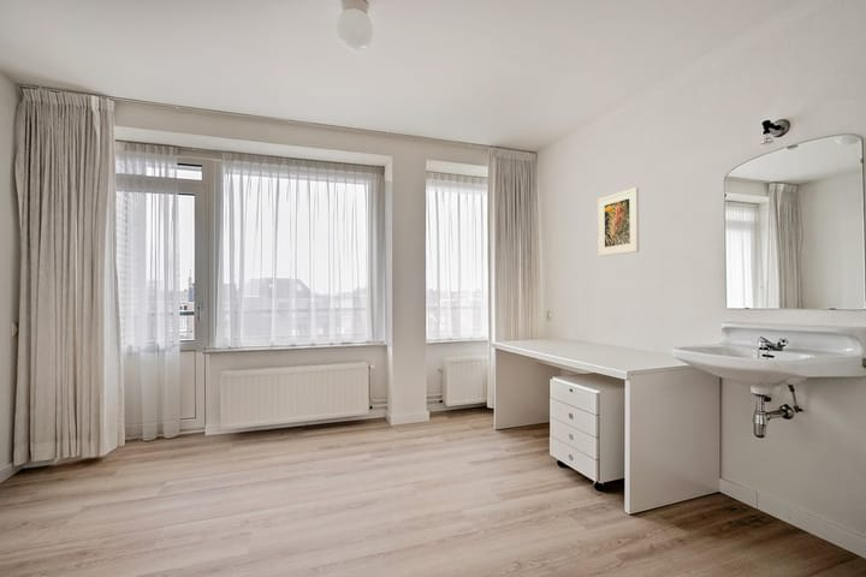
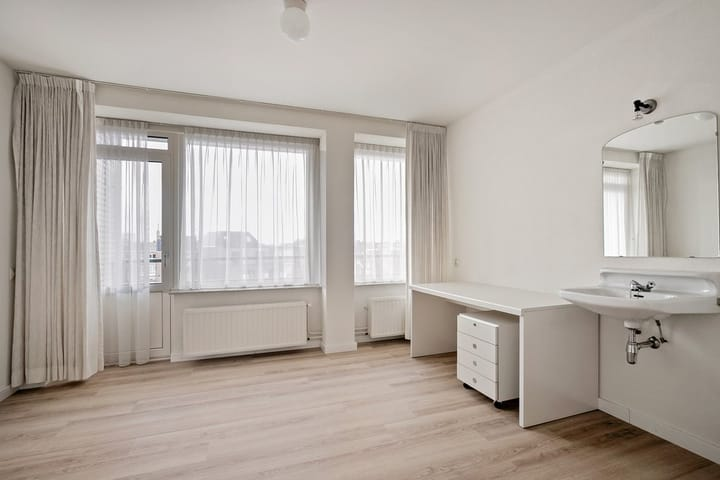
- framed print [597,186,640,257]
